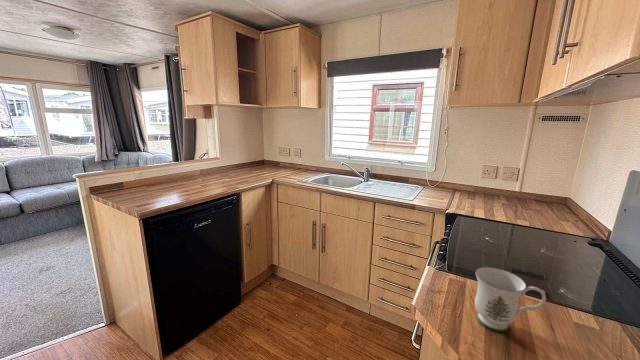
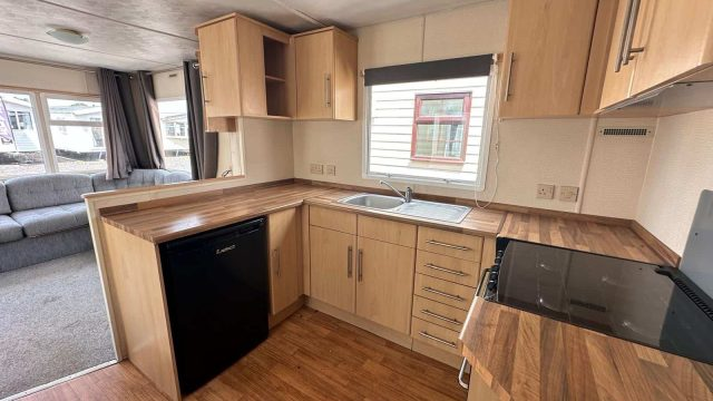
- mug [474,266,547,332]
